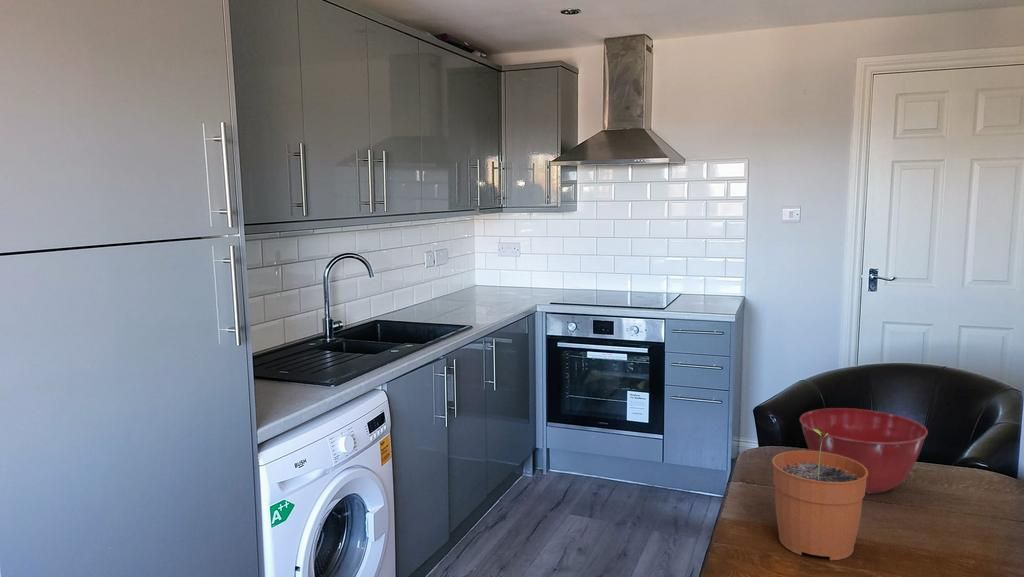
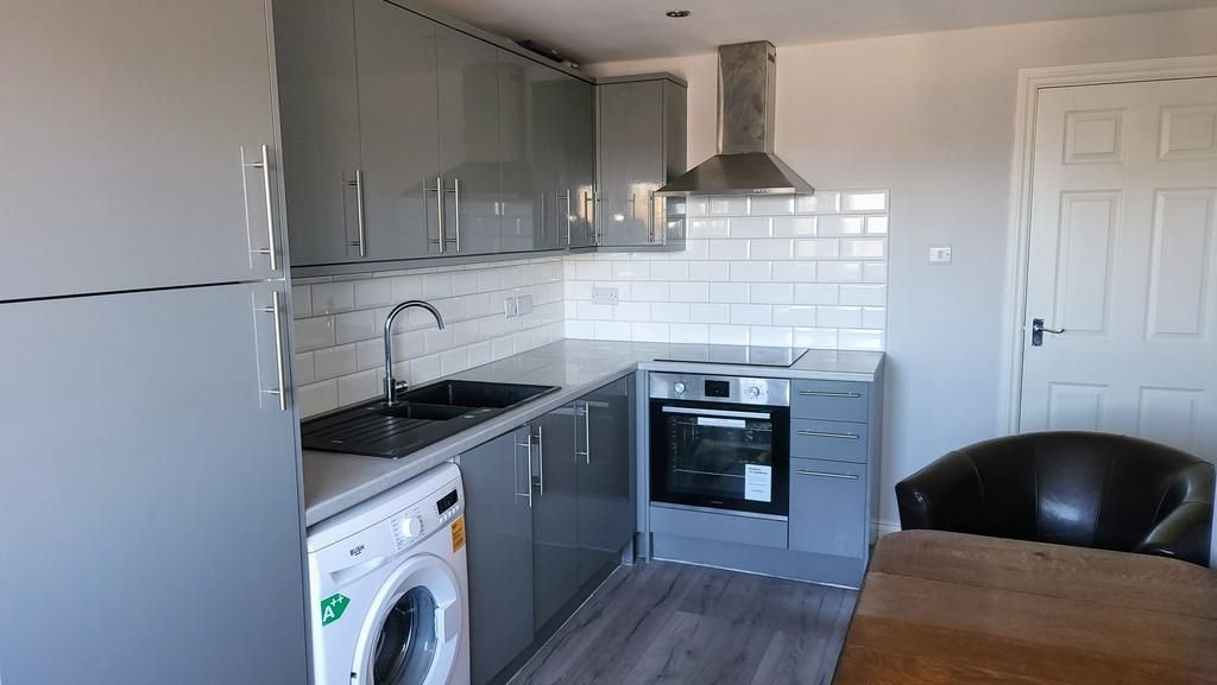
- plant pot [771,429,868,562]
- mixing bowl [799,407,929,494]
